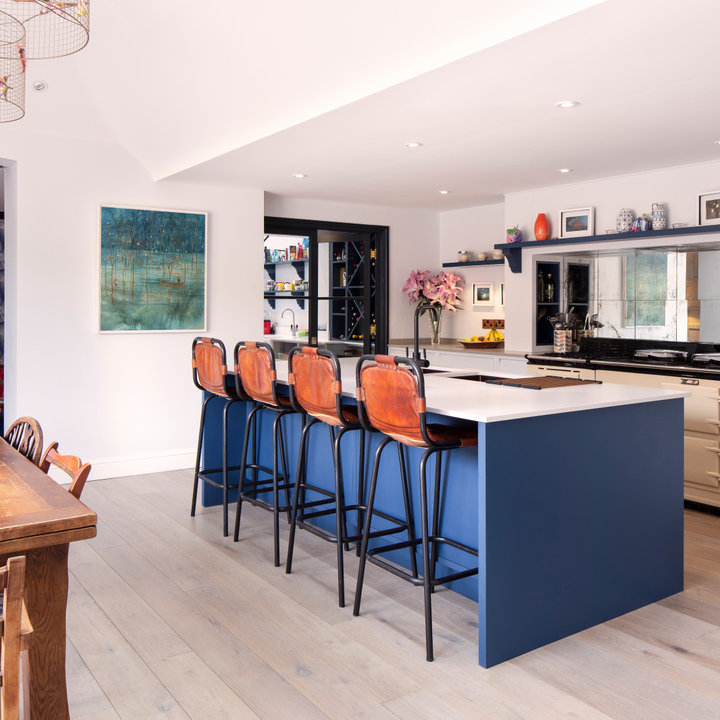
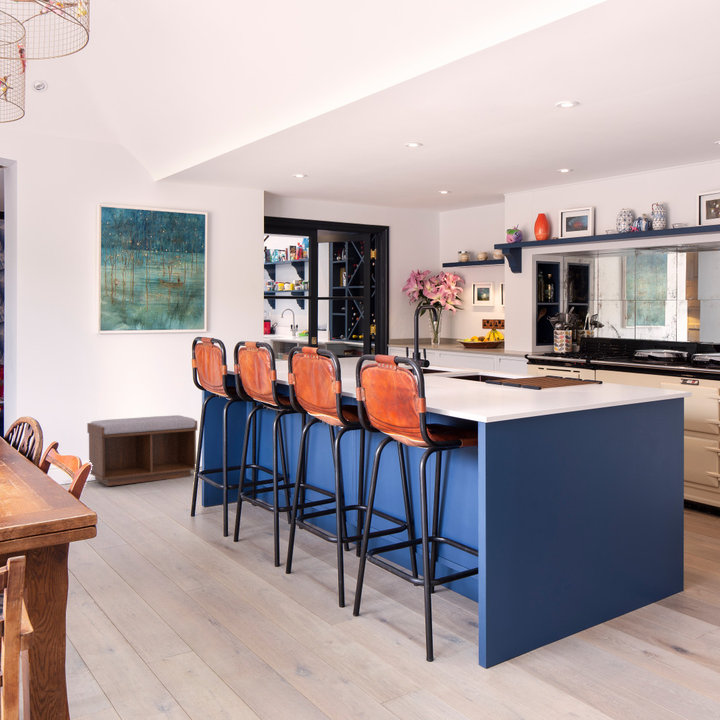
+ bench [86,414,198,487]
